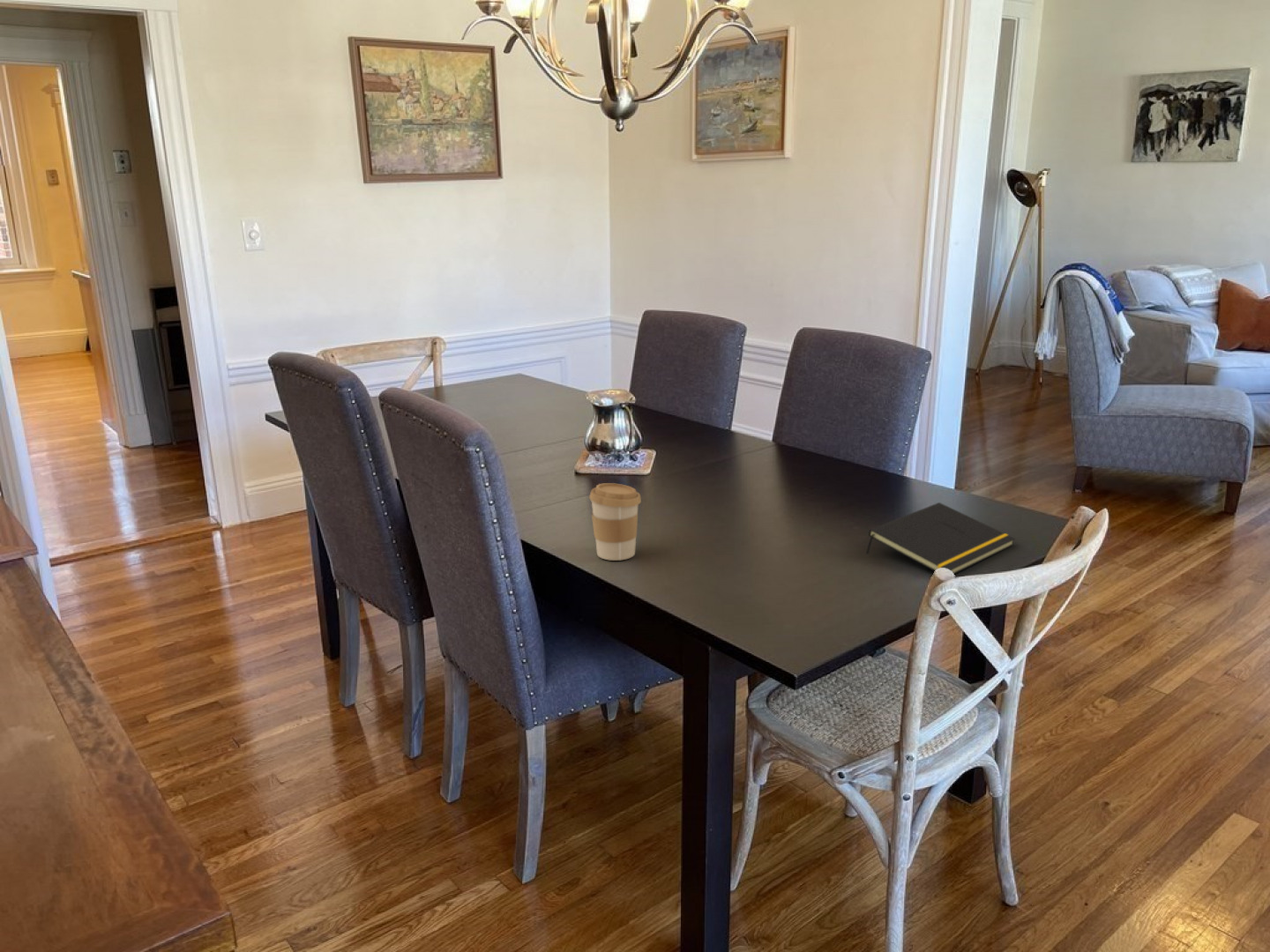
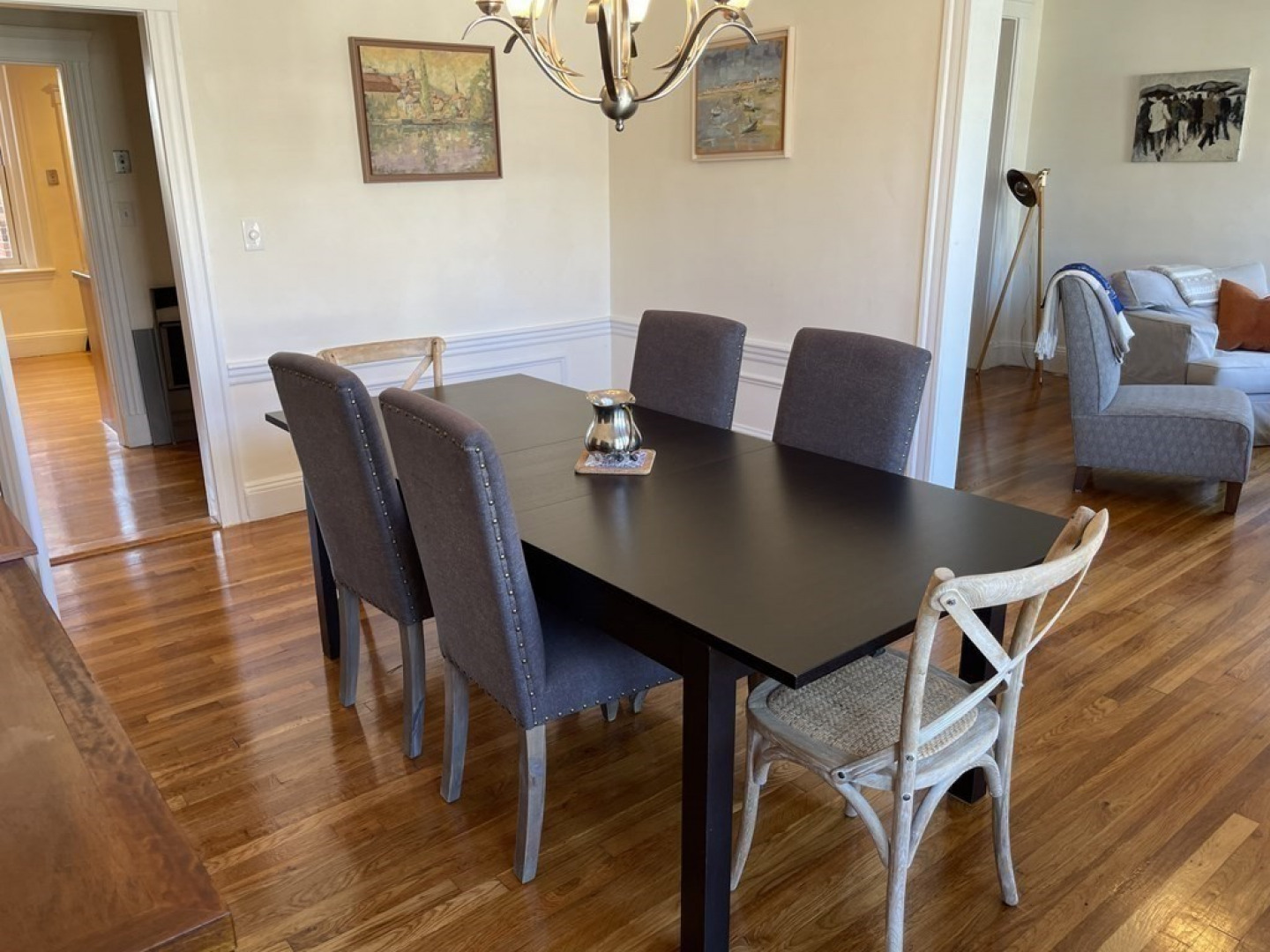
- notepad [865,502,1016,575]
- coffee cup [588,482,642,562]
